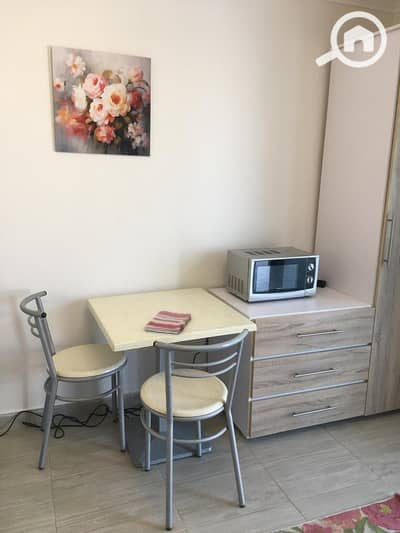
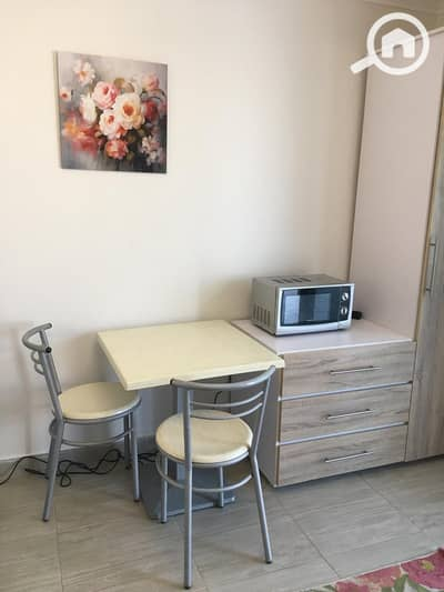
- dish towel [143,310,192,335]
